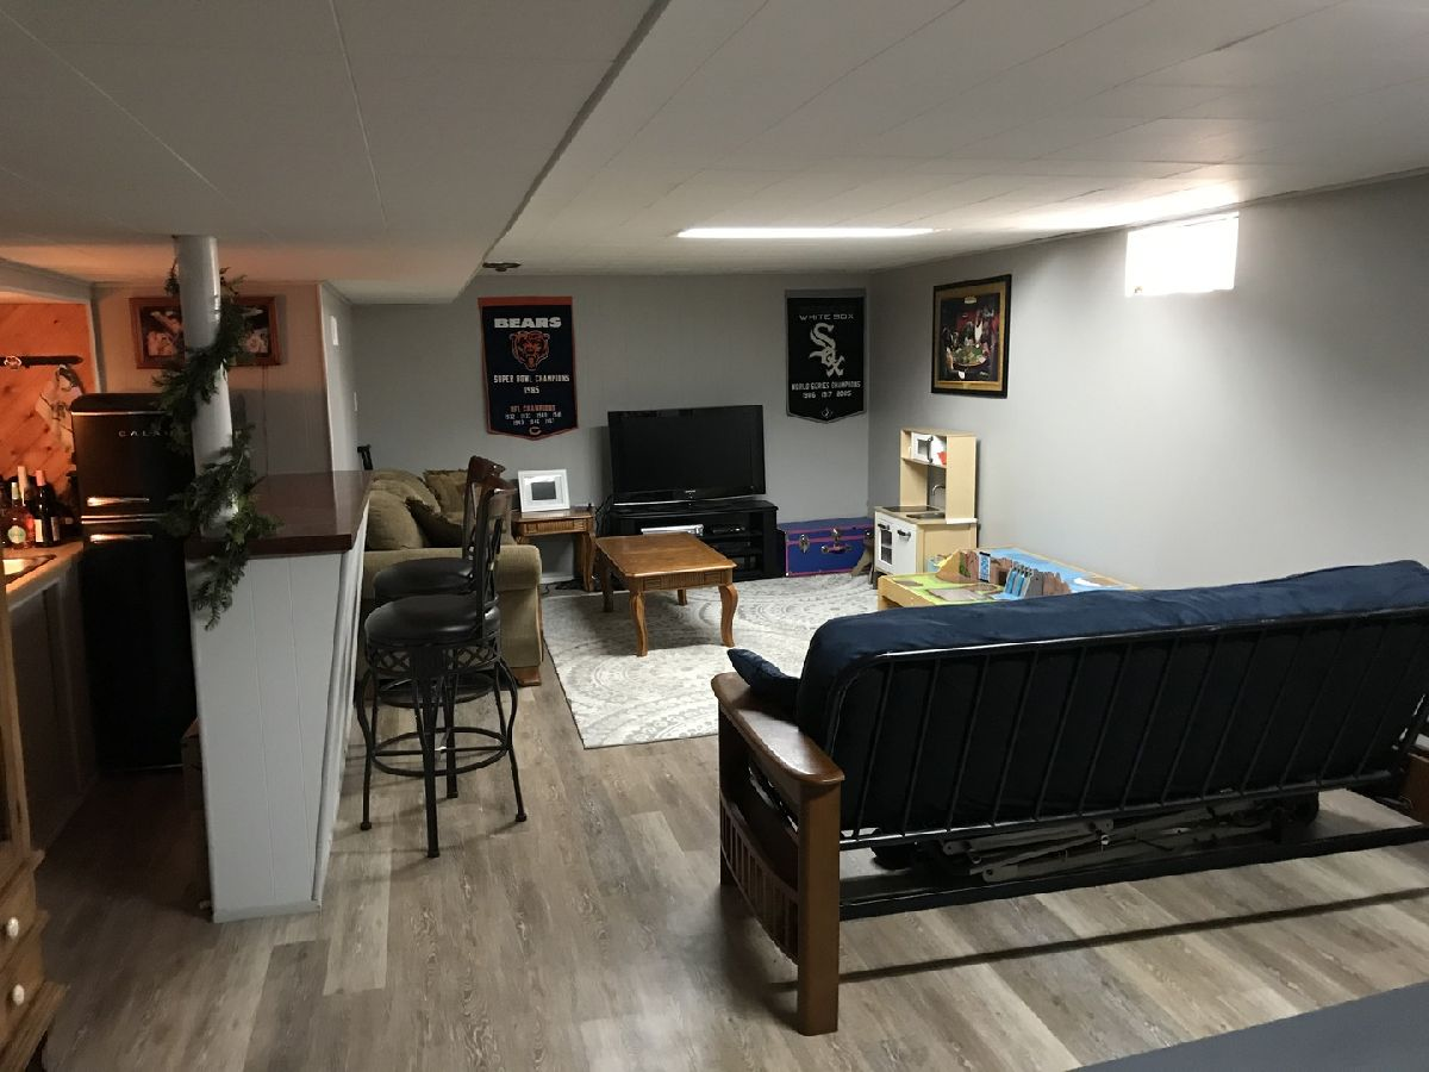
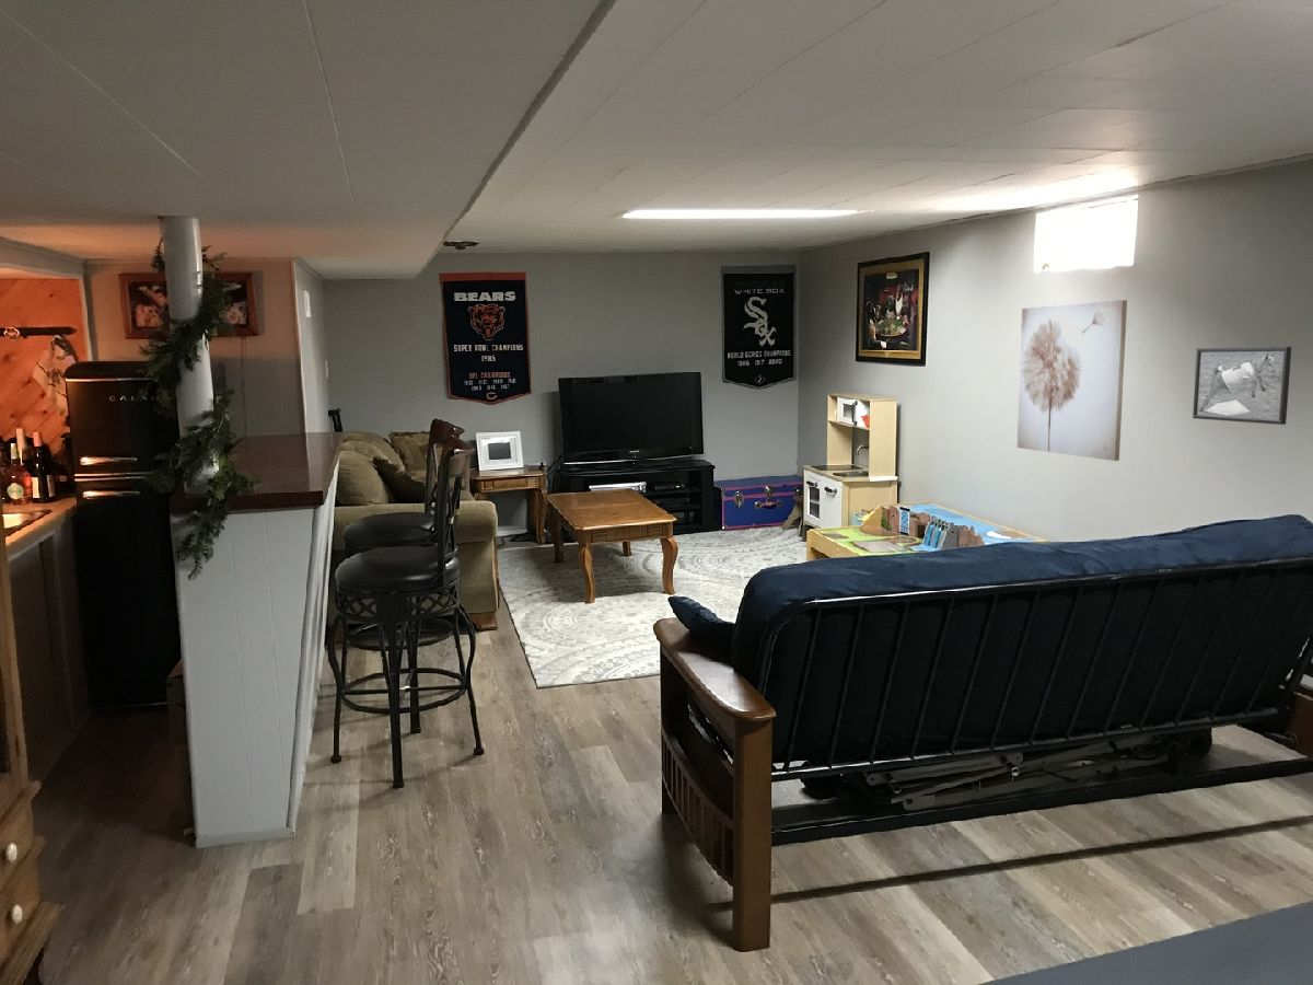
+ wall art [1016,299,1128,462]
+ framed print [1192,346,1292,426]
